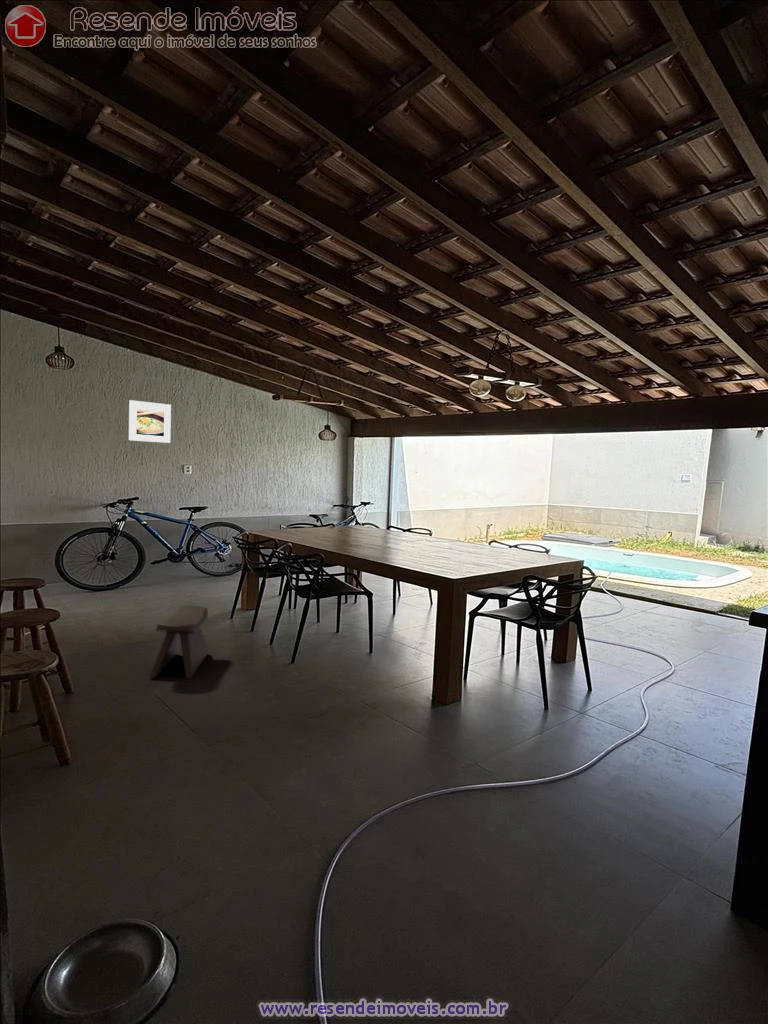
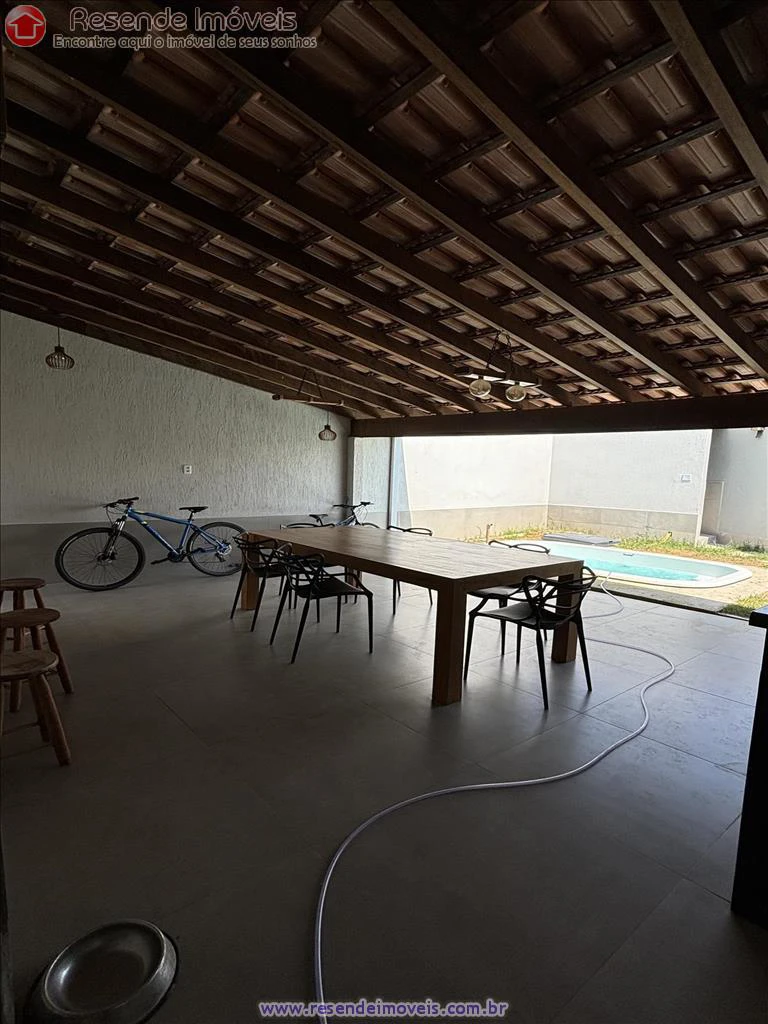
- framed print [128,399,172,444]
- stool [149,605,210,680]
